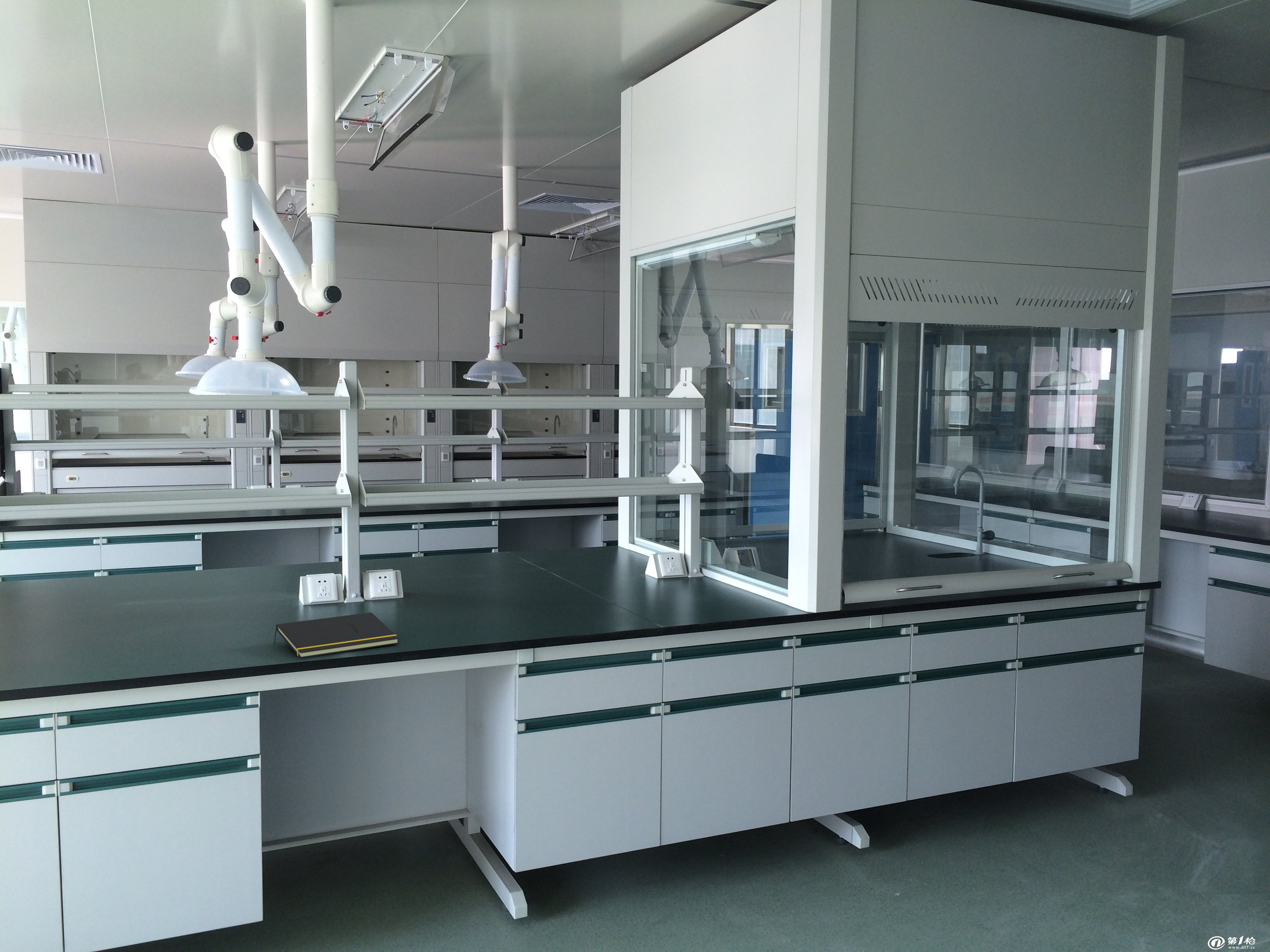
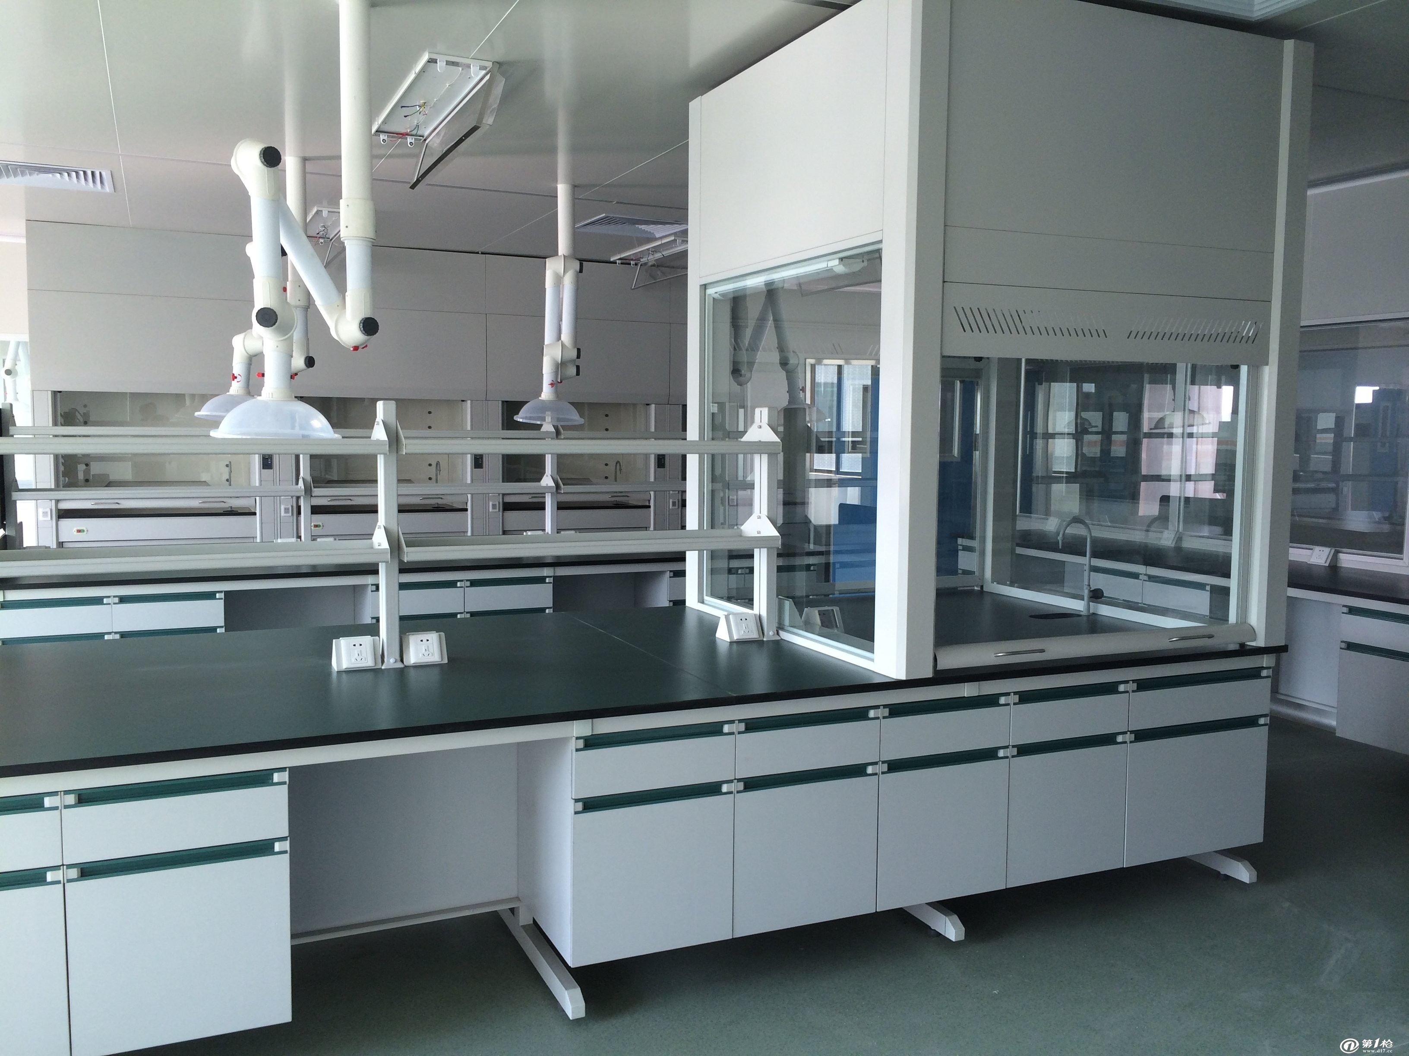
- notepad [273,612,400,658]
